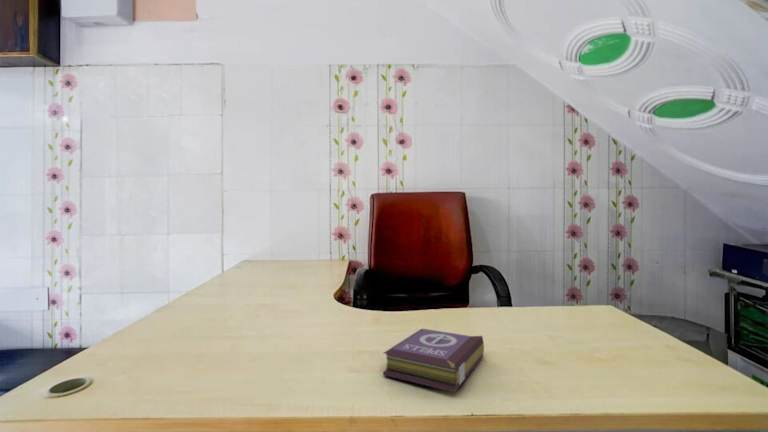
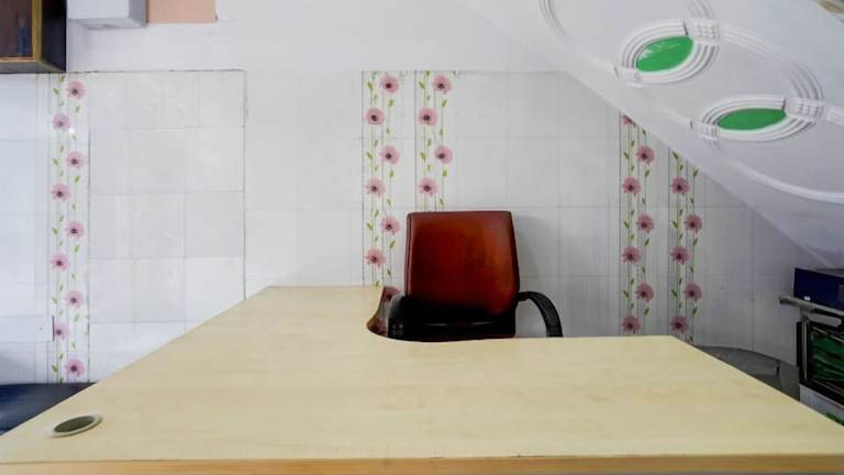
- book [382,328,485,393]
